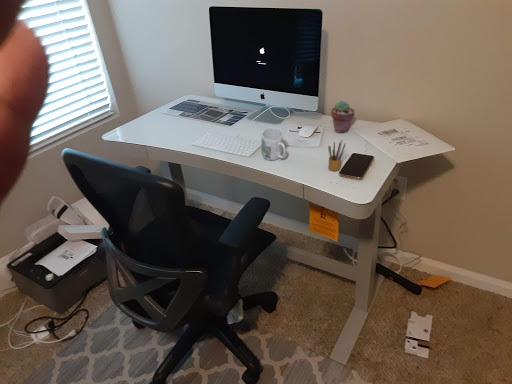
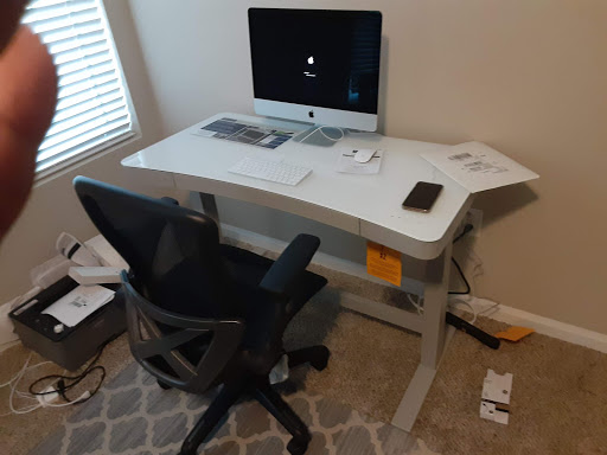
- potted succulent [330,100,356,134]
- mug [260,126,287,161]
- pencil box [327,139,347,172]
